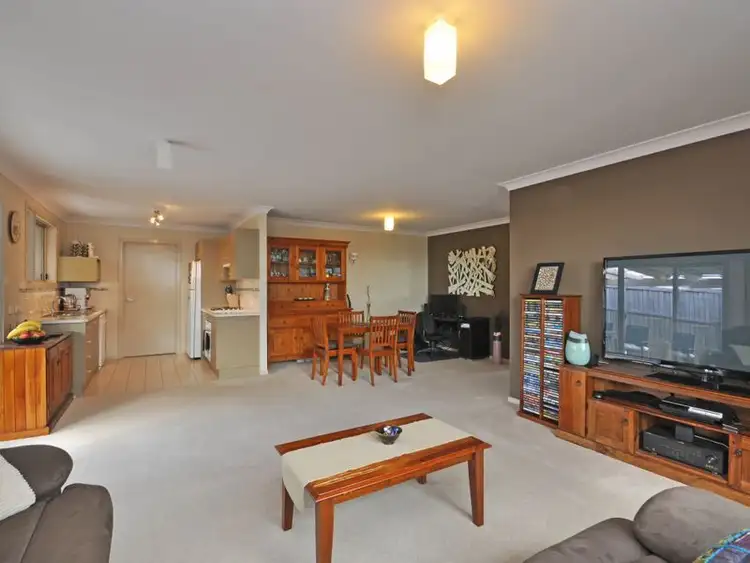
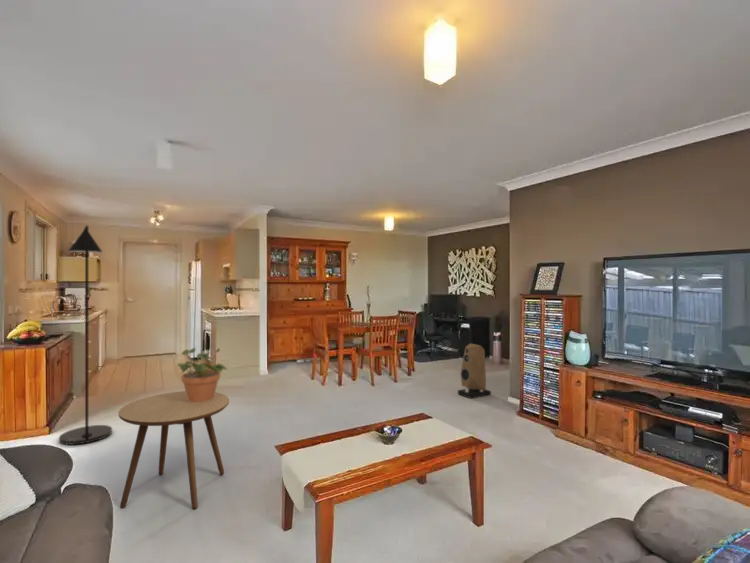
+ speaker [457,342,492,399]
+ potted plant [176,346,228,403]
+ side table [117,390,230,510]
+ floor lamp [58,225,113,446]
